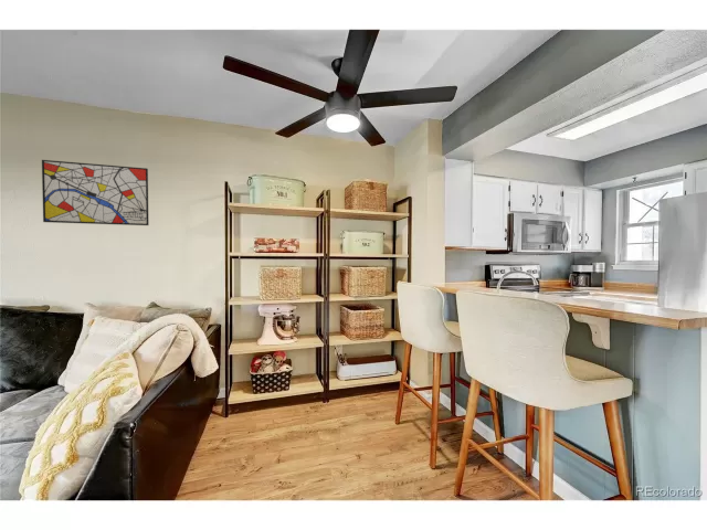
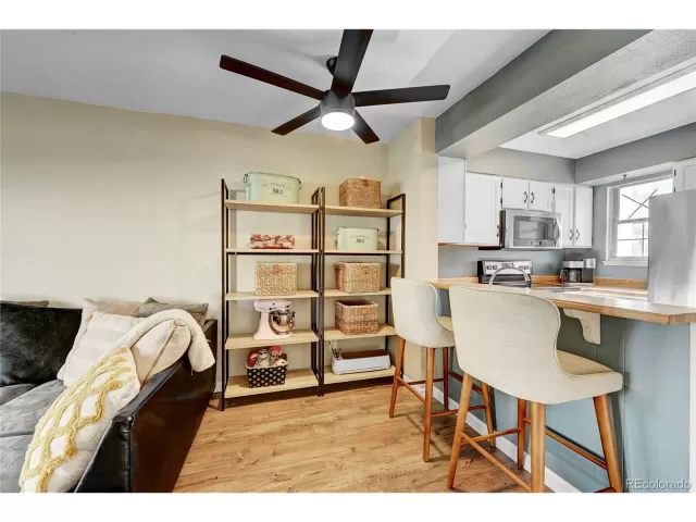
- wall art [41,159,150,226]
